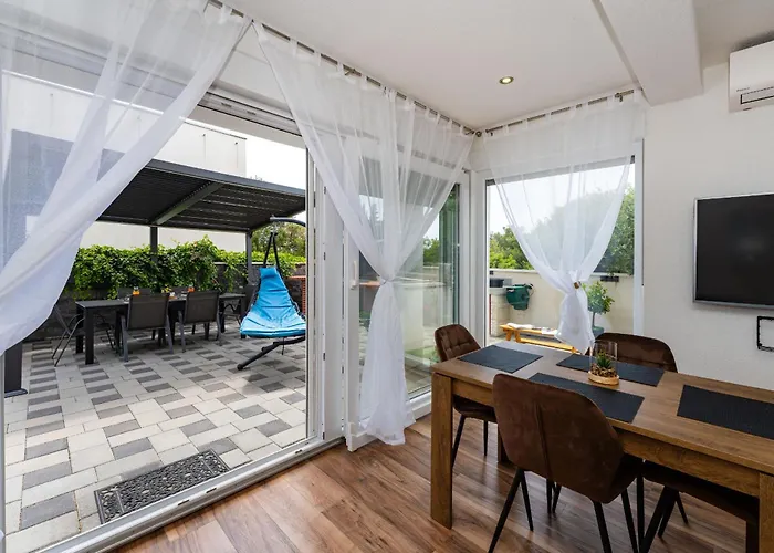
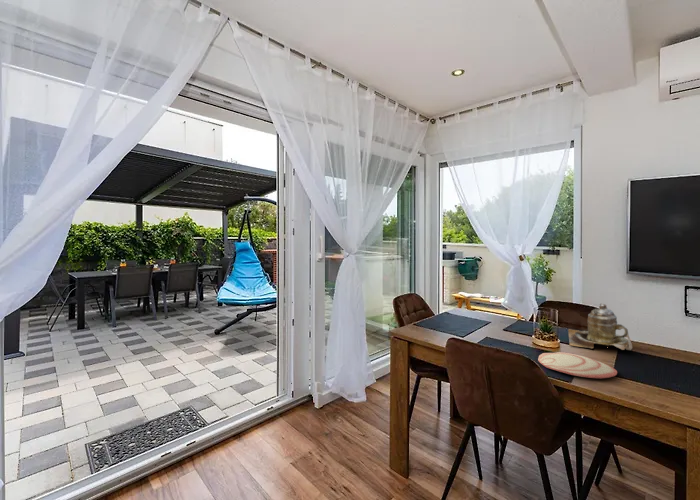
+ teapot [567,302,633,351]
+ plate [537,351,618,379]
